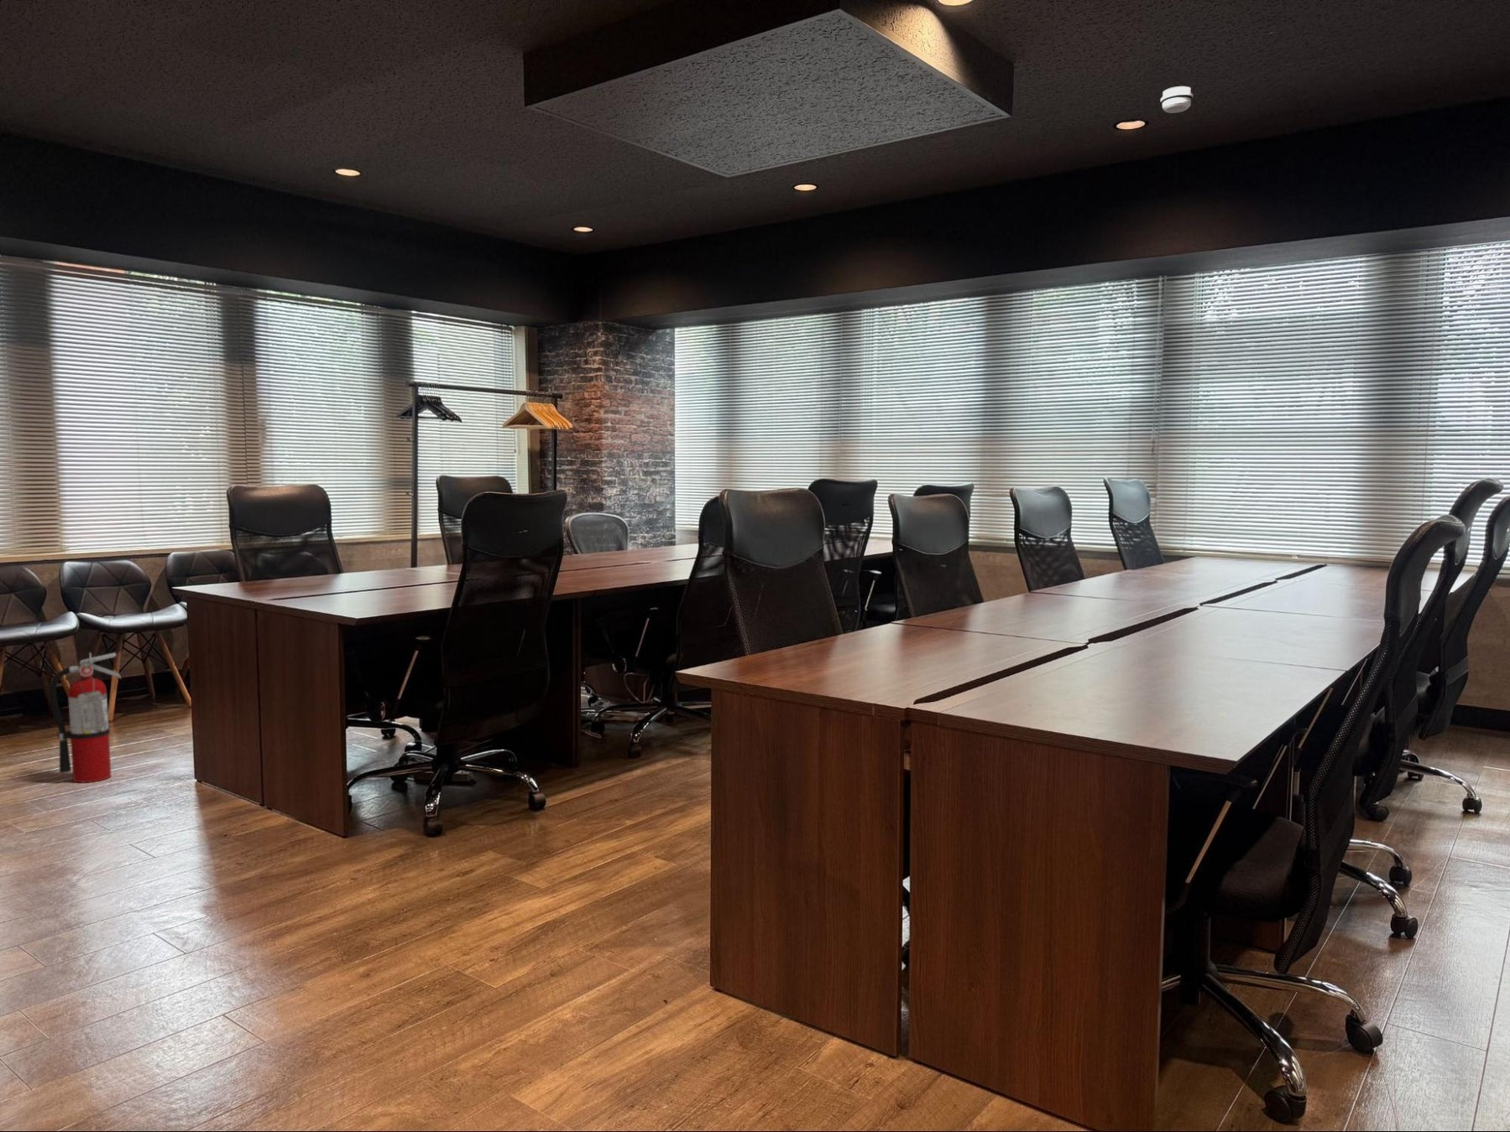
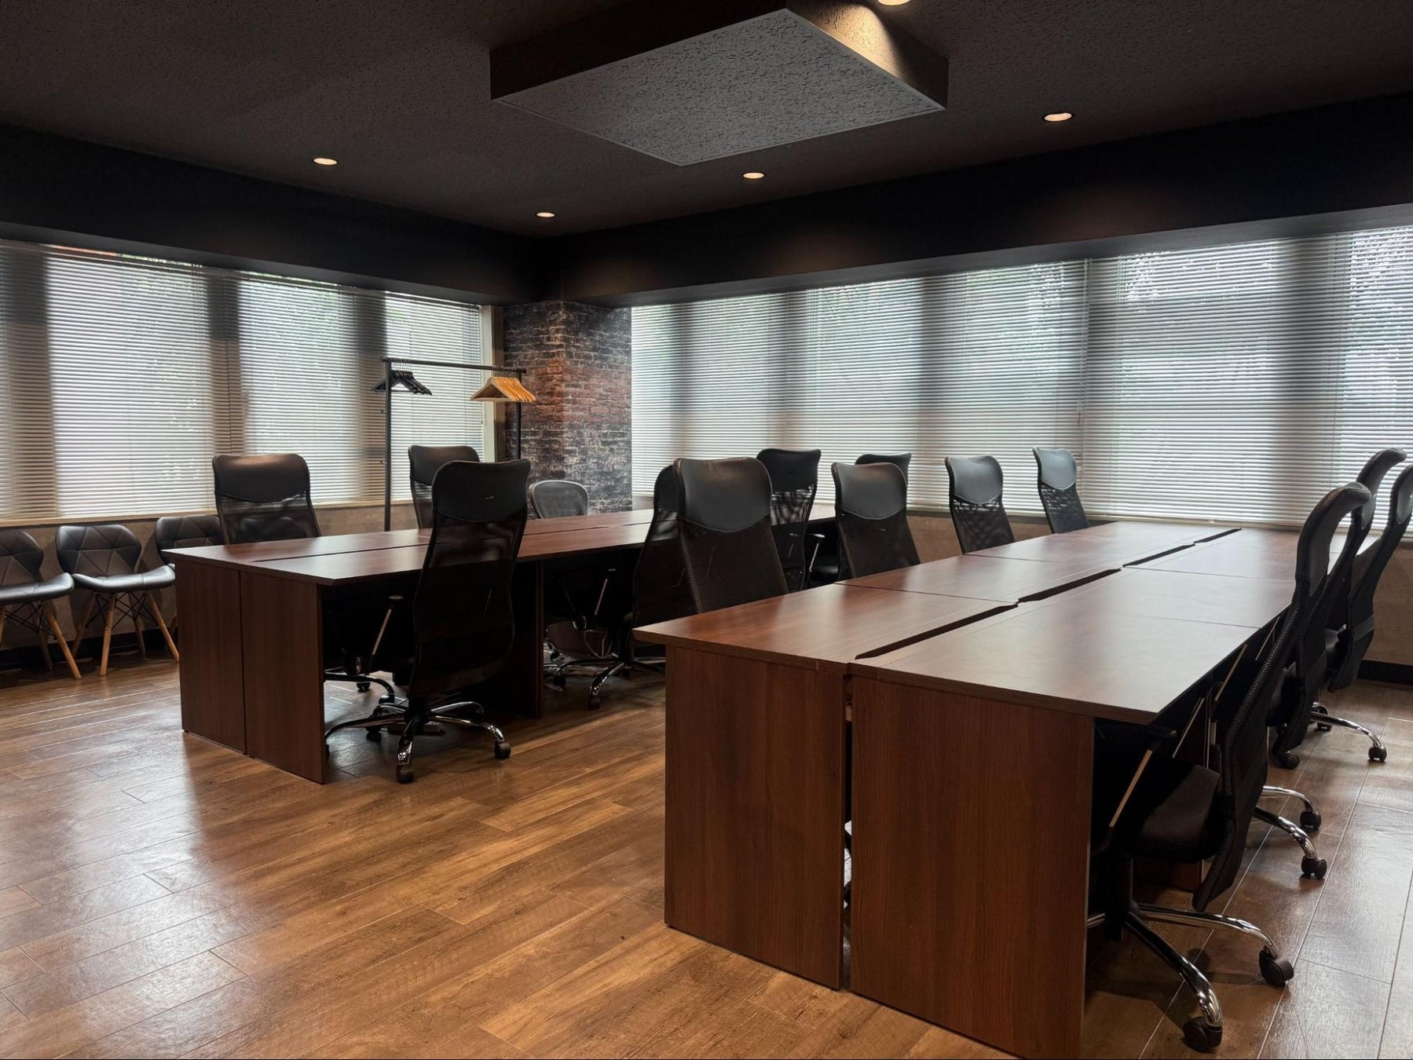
- smoke detector [1160,86,1193,114]
- fire extinguisher [49,652,121,784]
